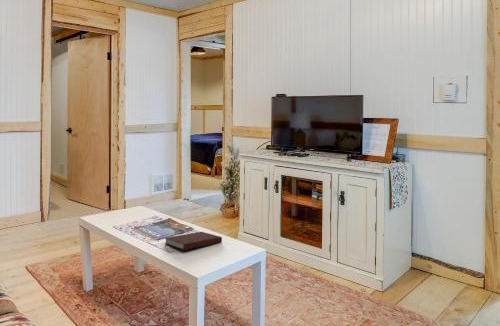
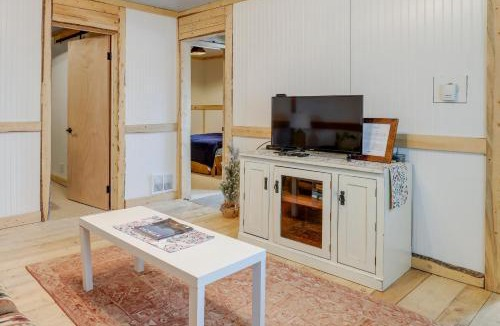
- notebook [164,231,223,251]
